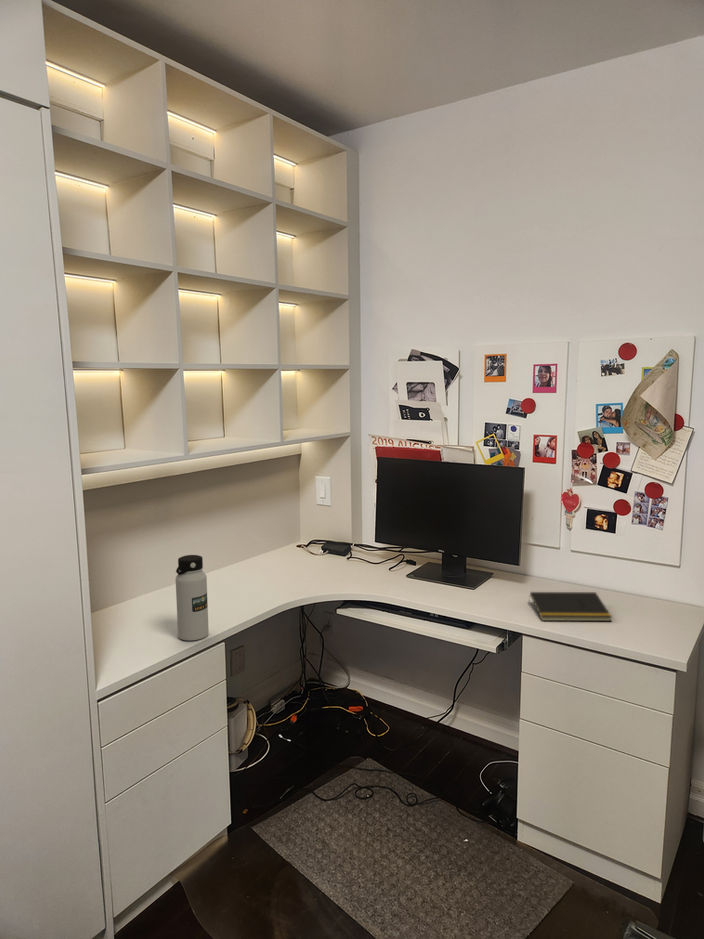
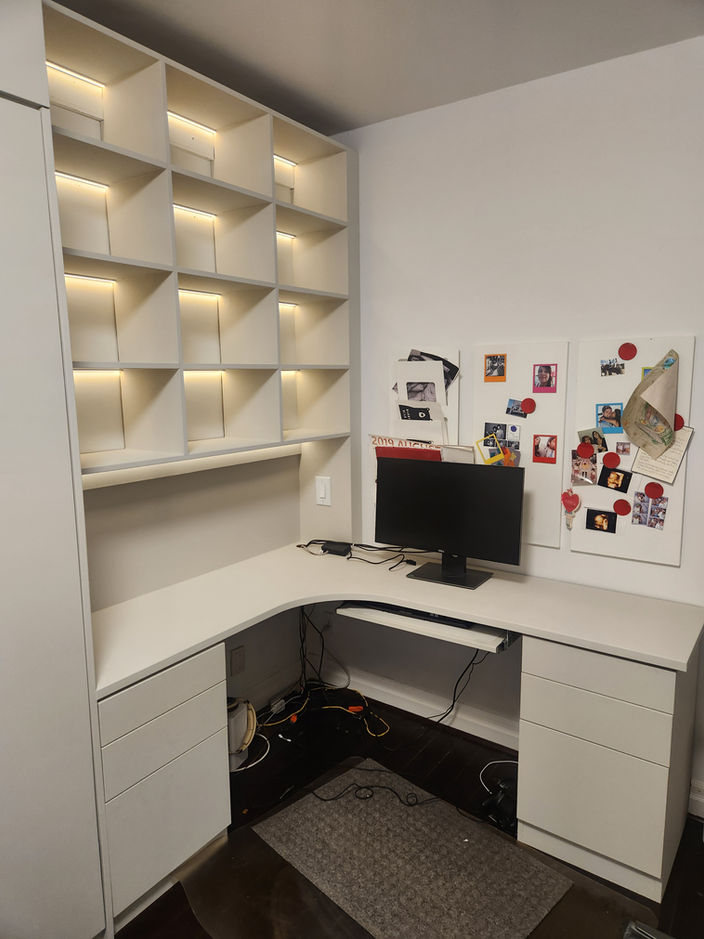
- notepad [527,591,614,622]
- water bottle [175,554,210,641]
